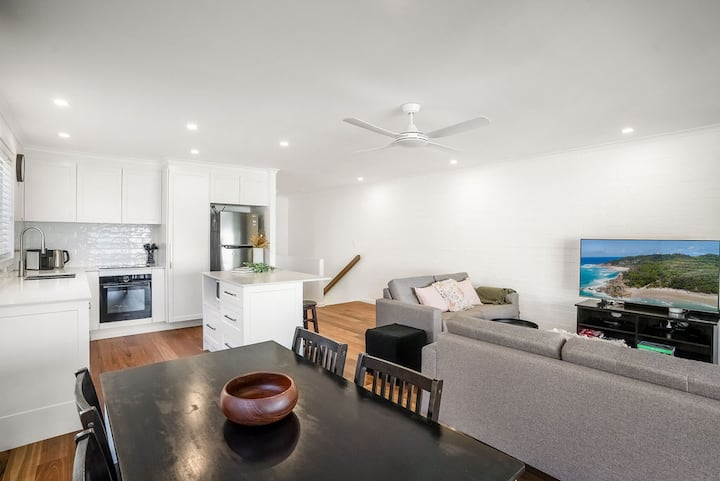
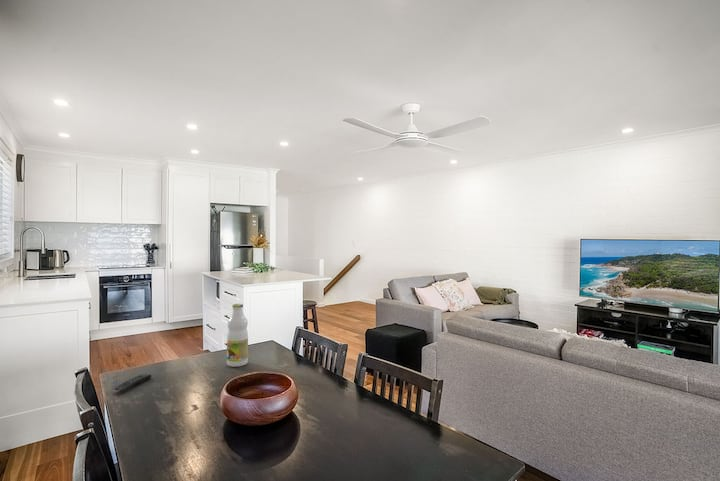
+ bottle [226,303,249,368]
+ remote control [113,373,152,394]
